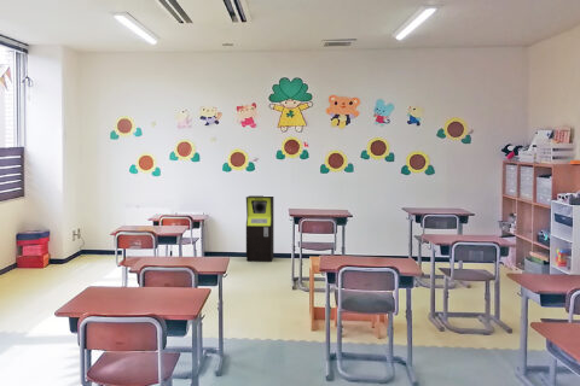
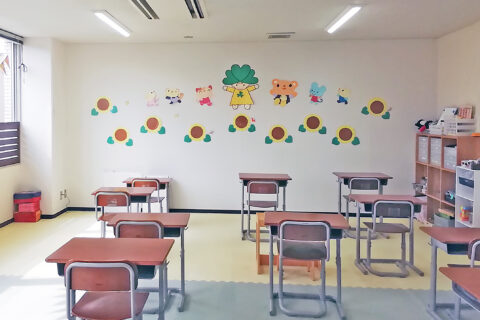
- storage cabinet [245,194,274,262]
